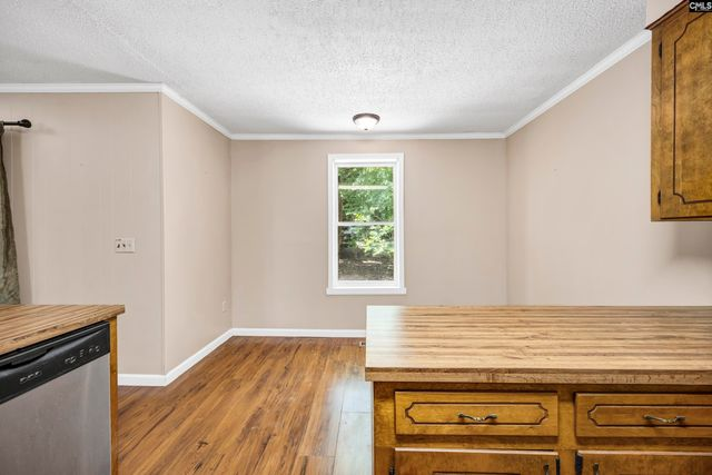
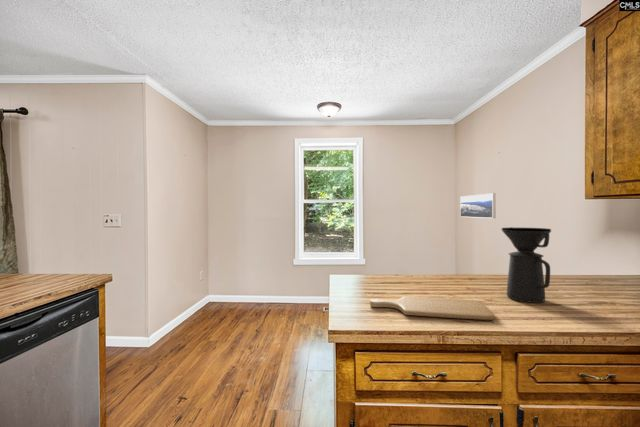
+ coffee maker [500,226,552,304]
+ chopping board [369,295,495,321]
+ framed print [459,192,497,219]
